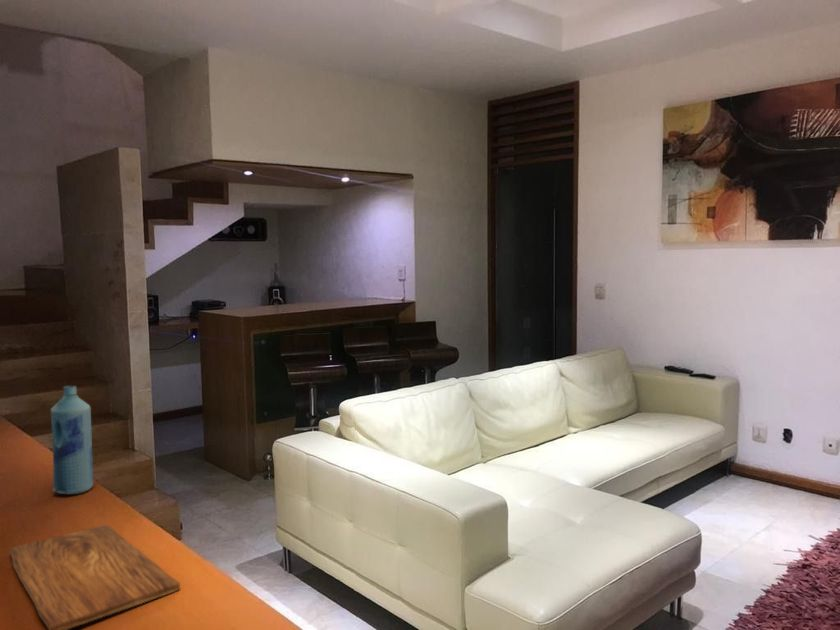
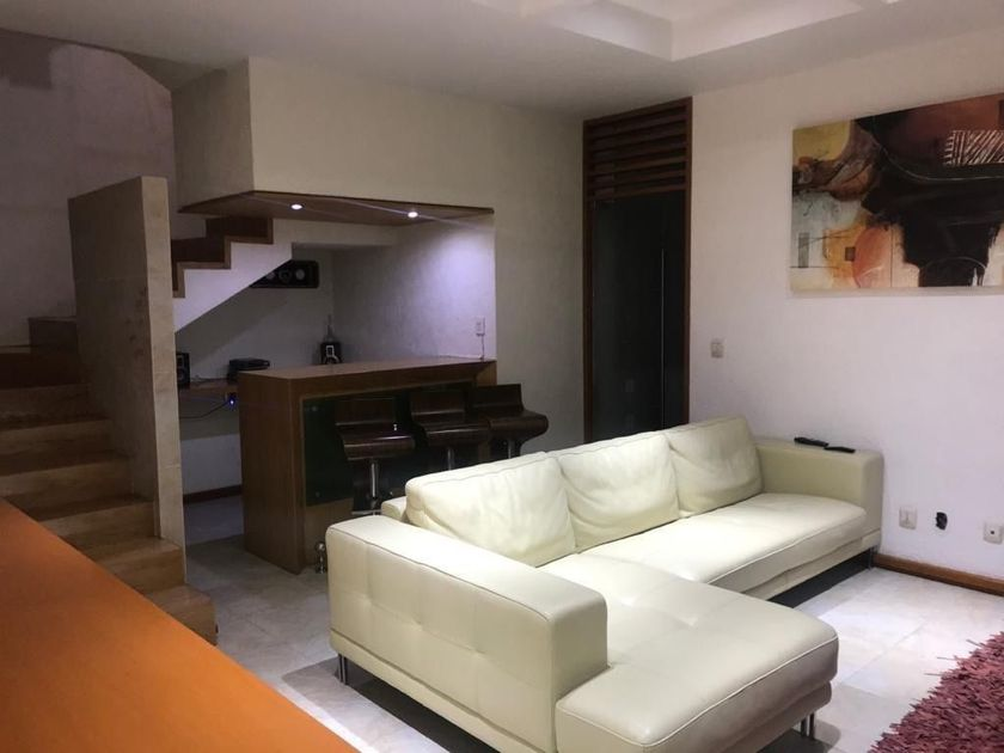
- bottle [50,385,94,495]
- cutting board [9,524,181,630]
